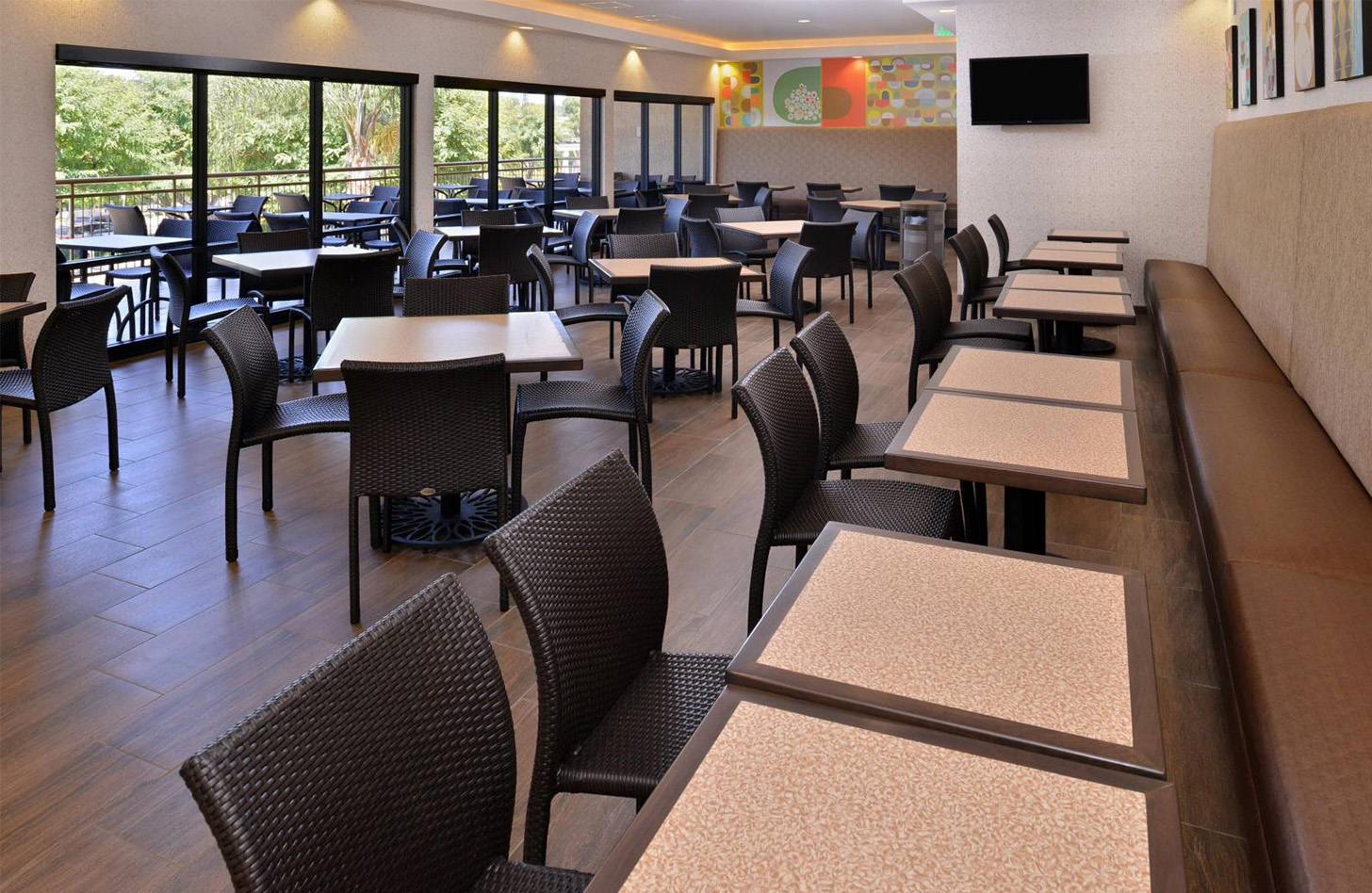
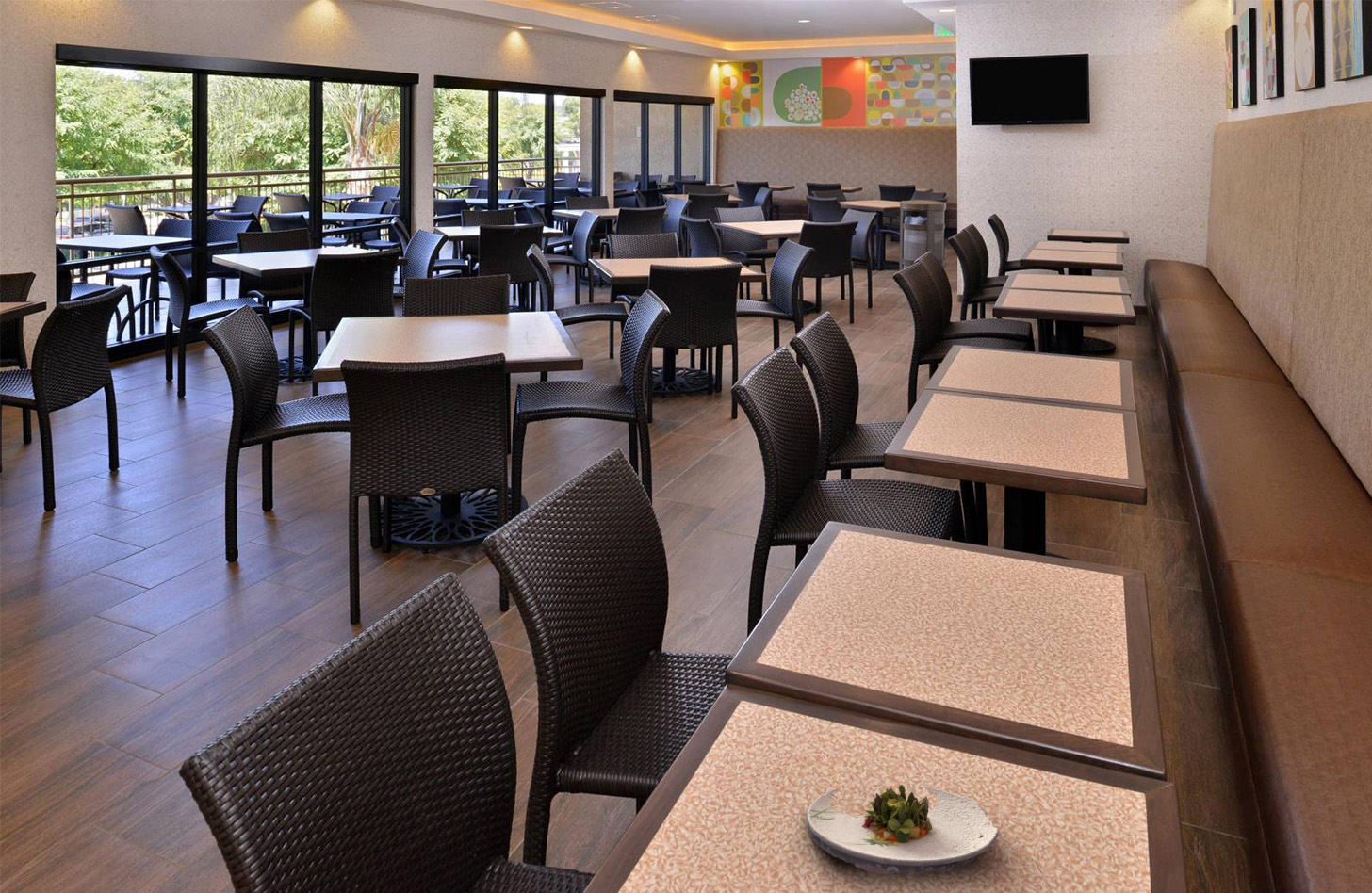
+ salad plate [806,784,999,877]
